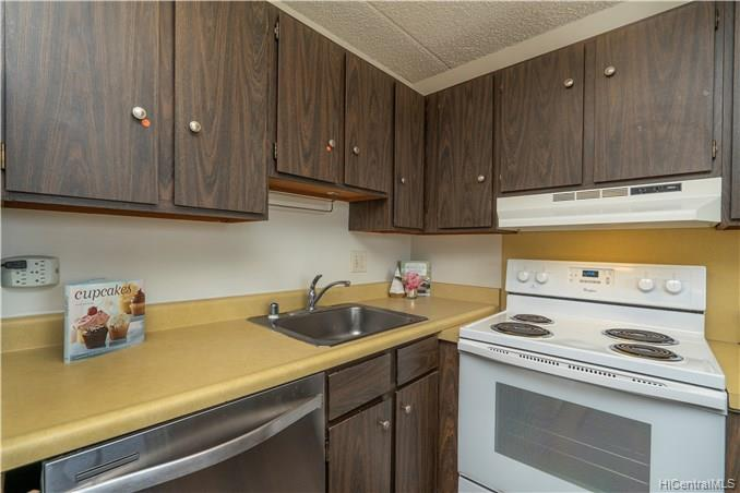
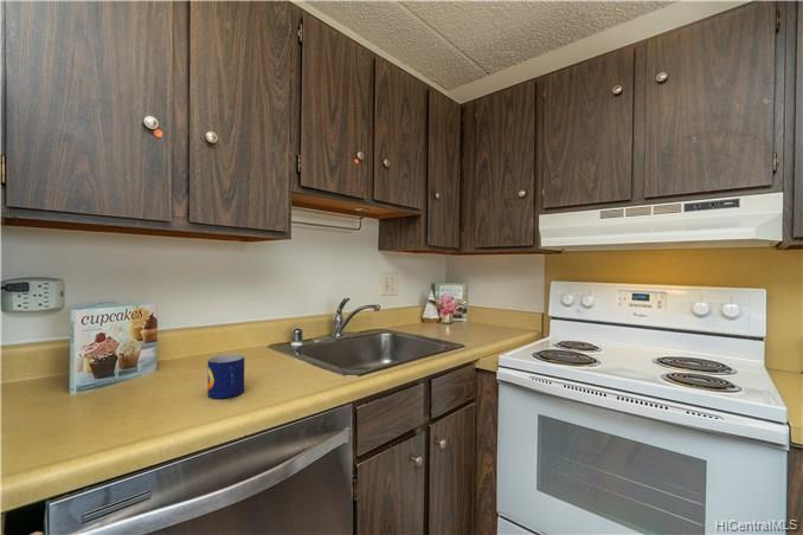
+ mug [206,353,245,400]
